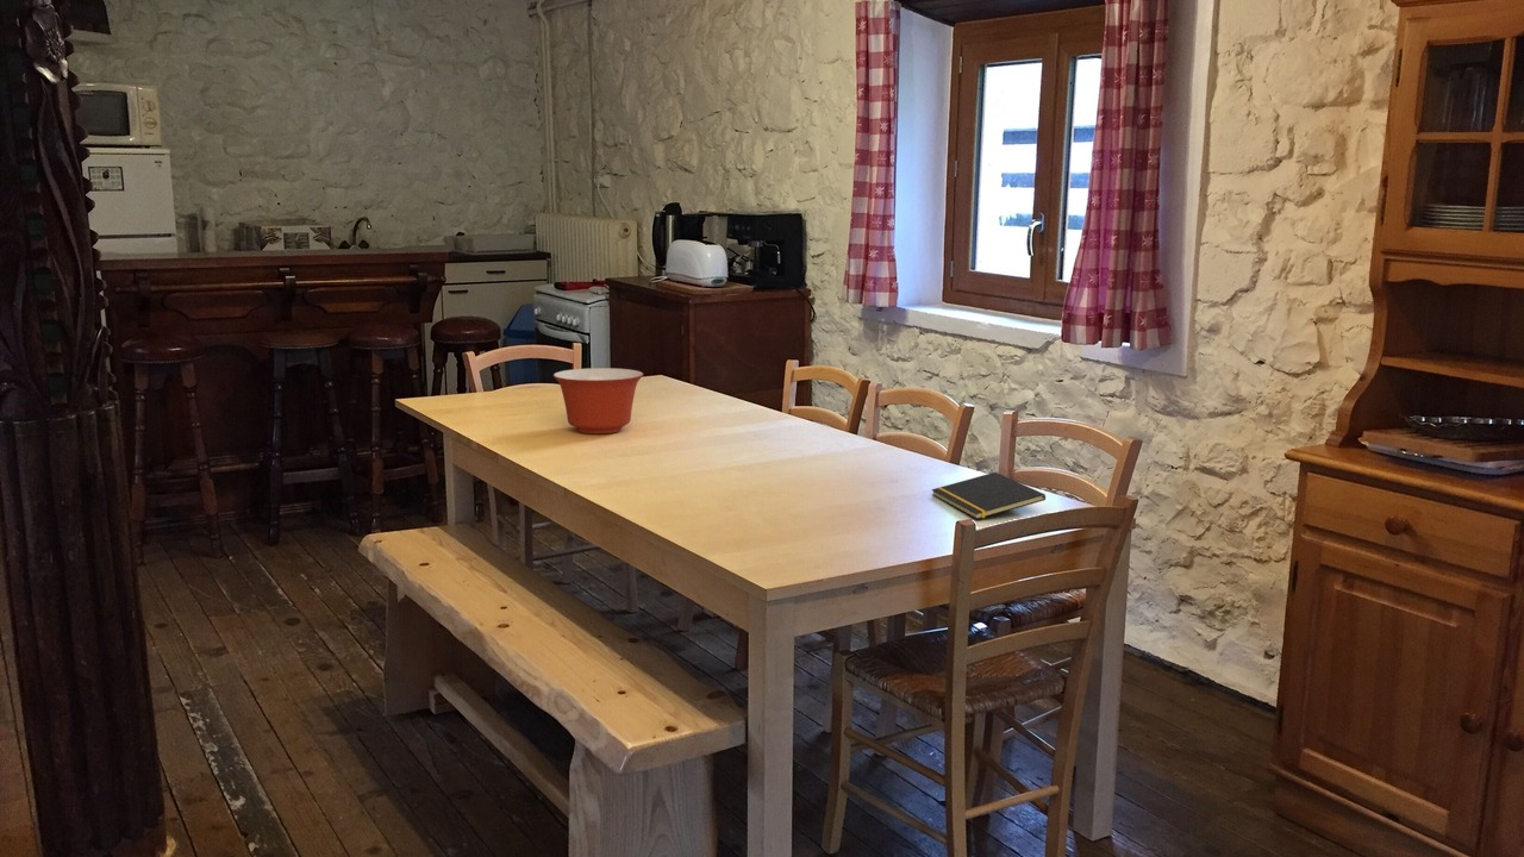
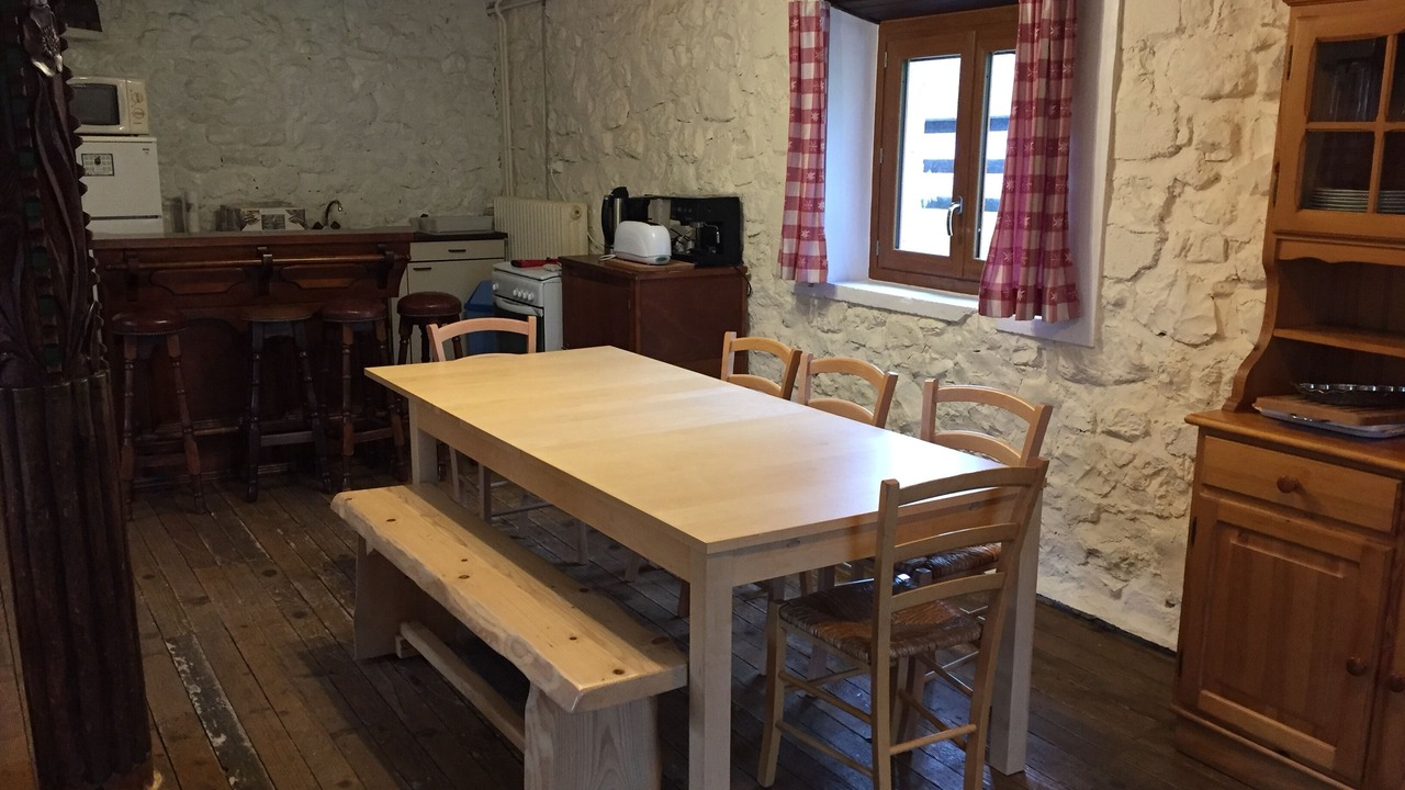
- notepad [931,471,1047,520]
- mixing bowl [552,367,644,434]
